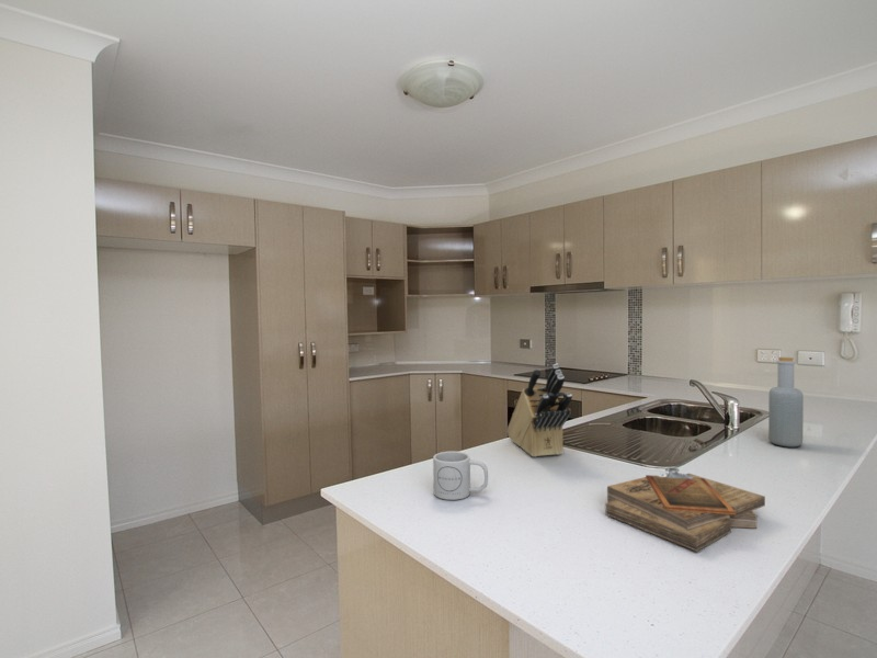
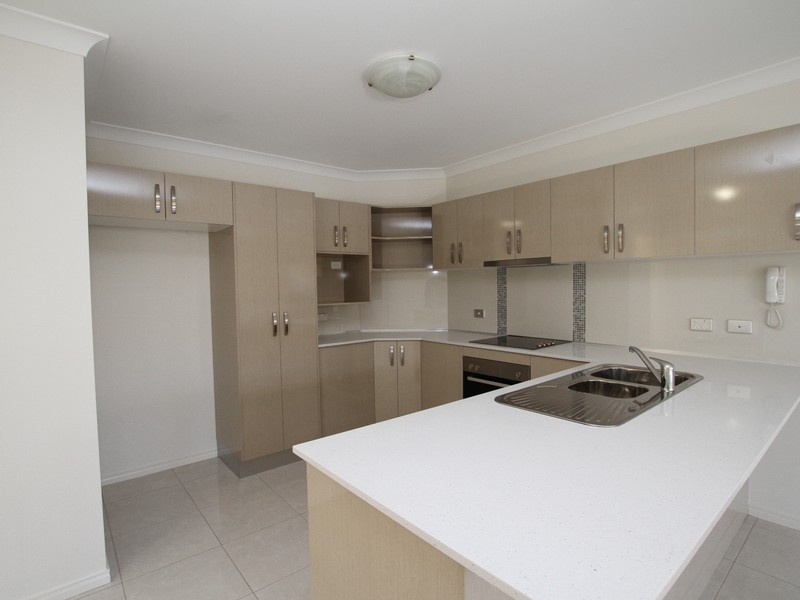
- bottle [767,356,805,449]
- mug [432,451,489,501]
- knife block [505,363,573,458]
- clipboard [604,466,766,553]
